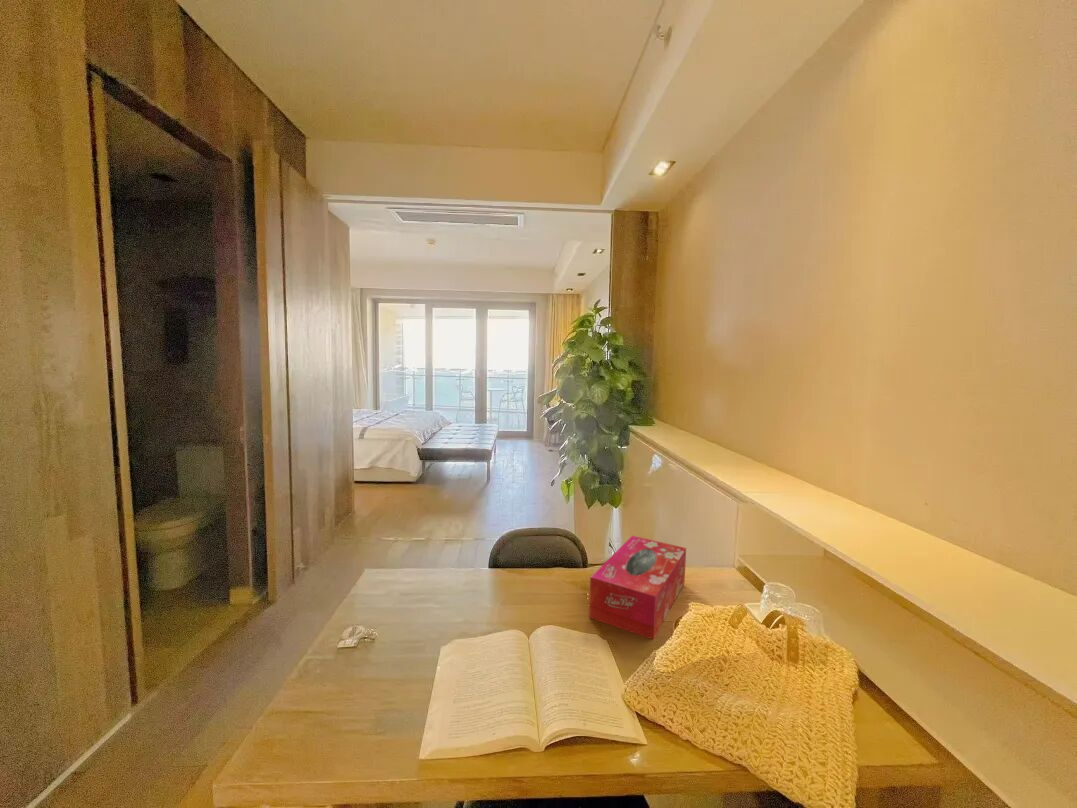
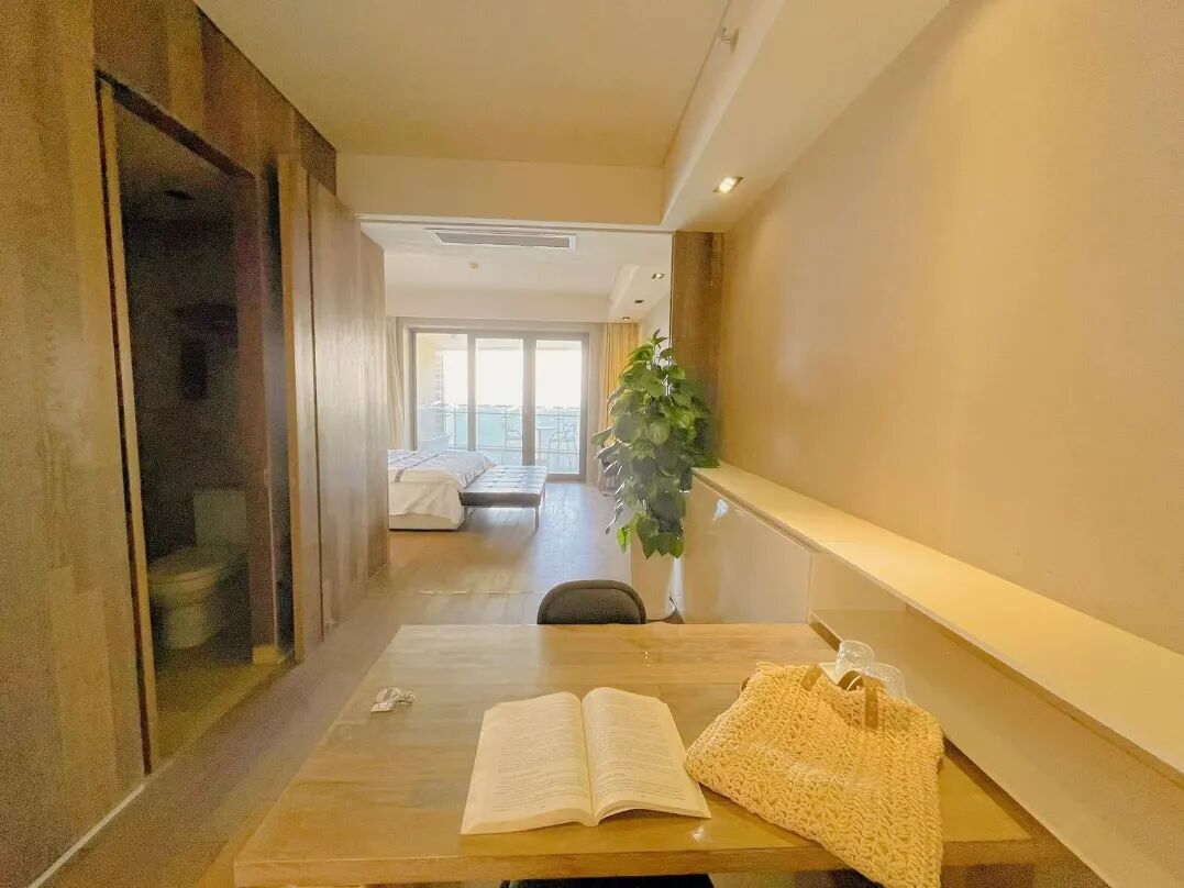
- tissue box [588,535,687,641]
